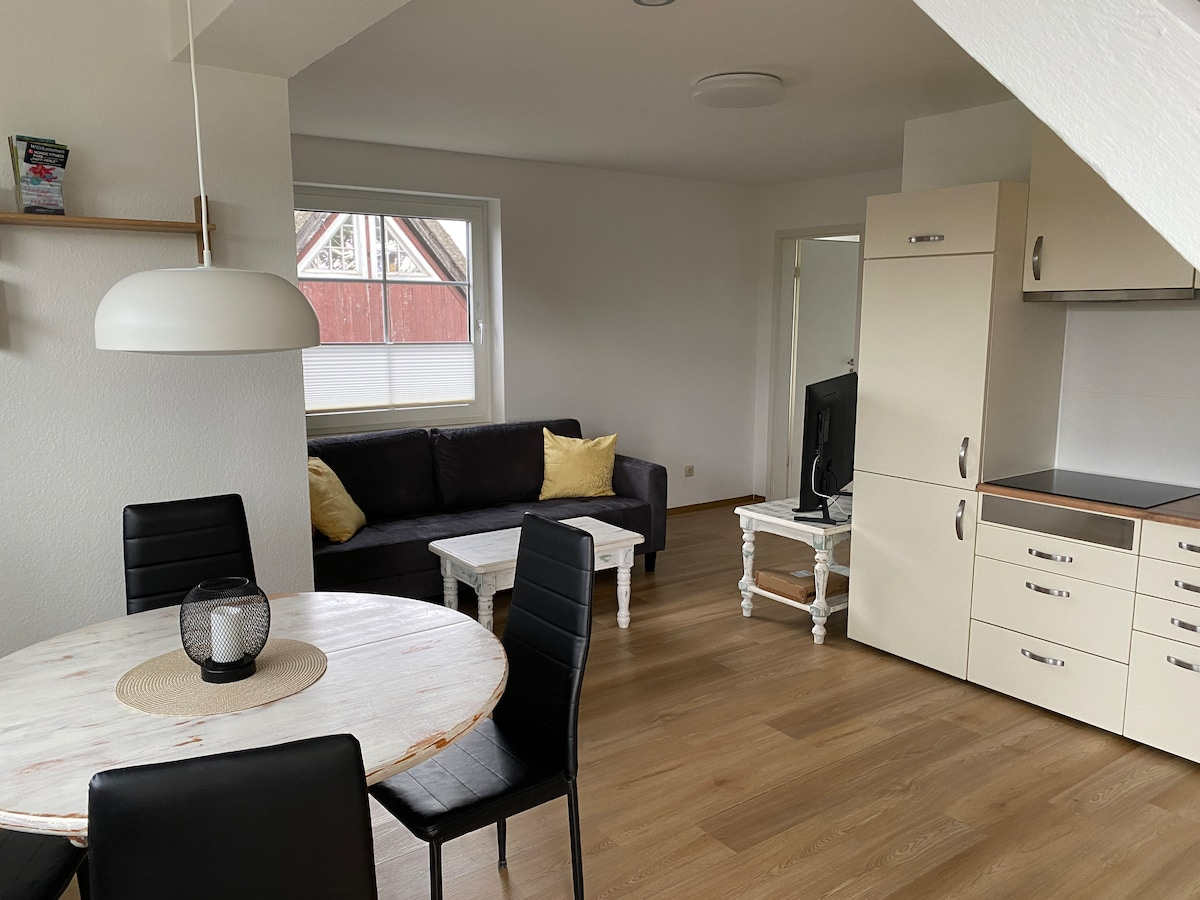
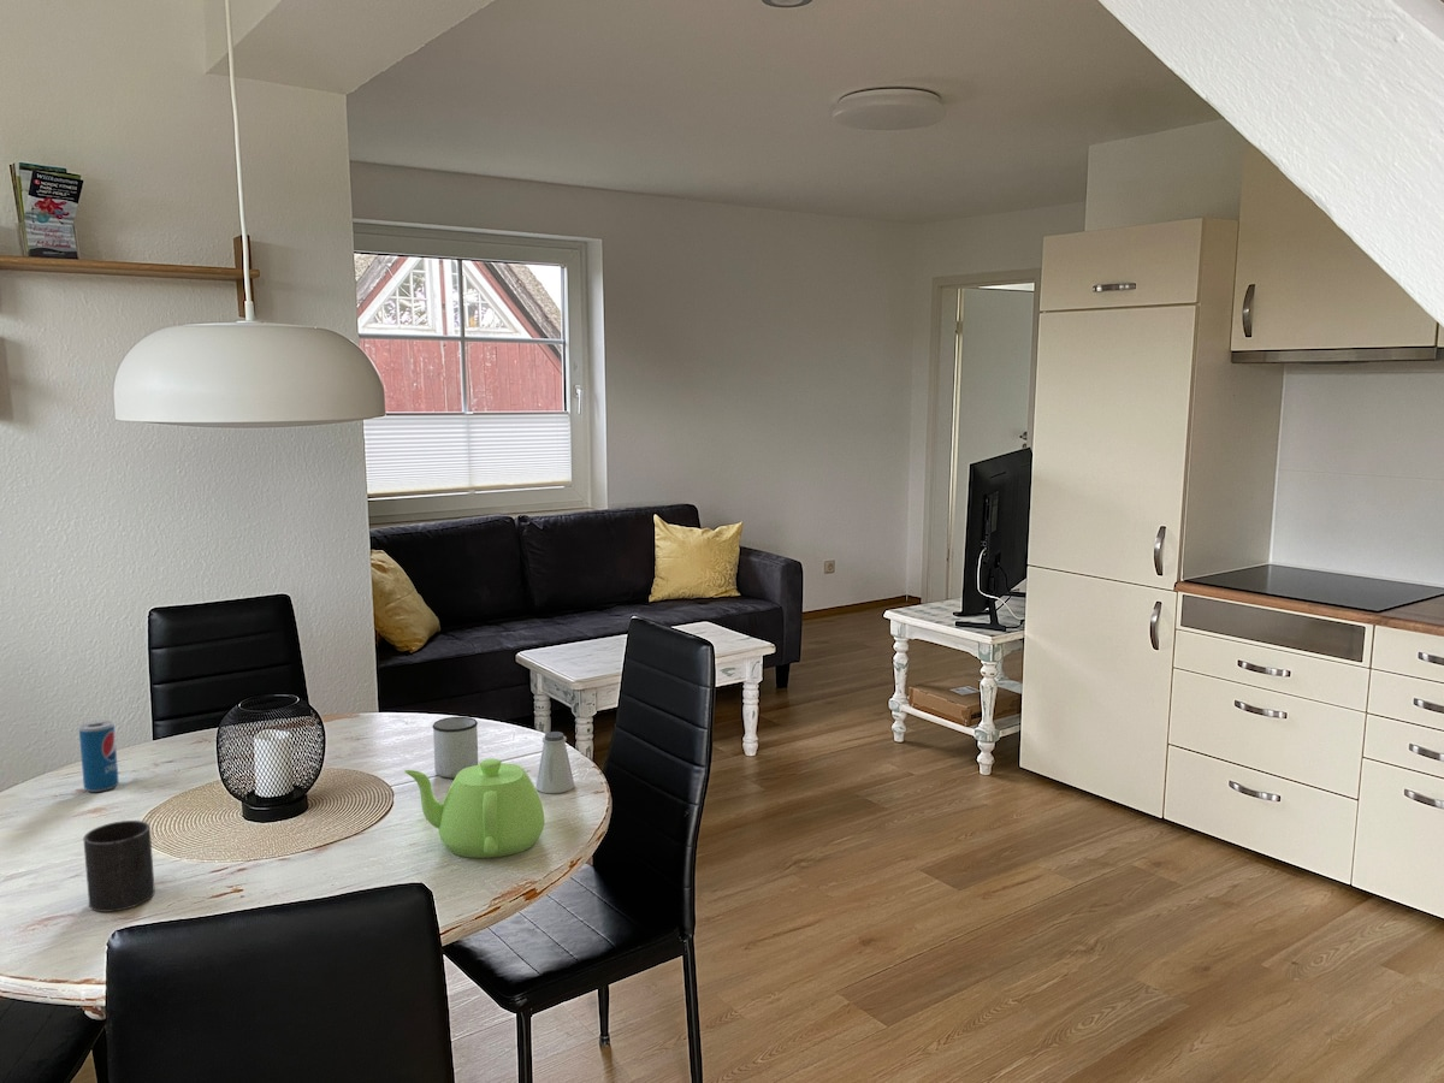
+ beverage can [78,720,120,793]
+ teapot [403,757,545,859]
+ mug [431,716,479,779]
+ mug [83,819,156,913]
+ saltshaker [534,730,576,794]
